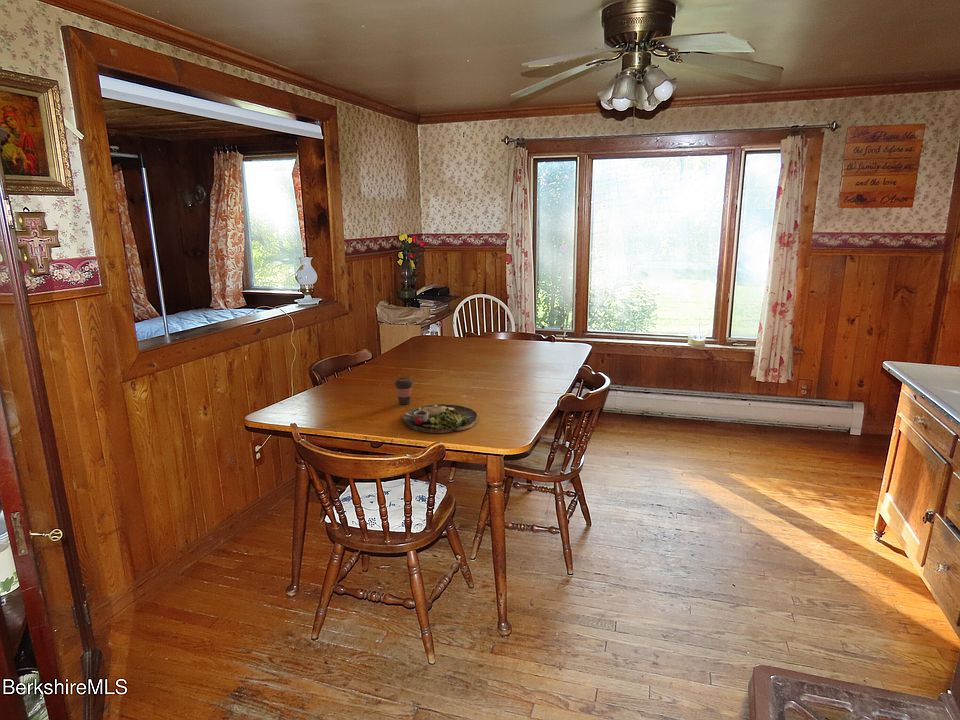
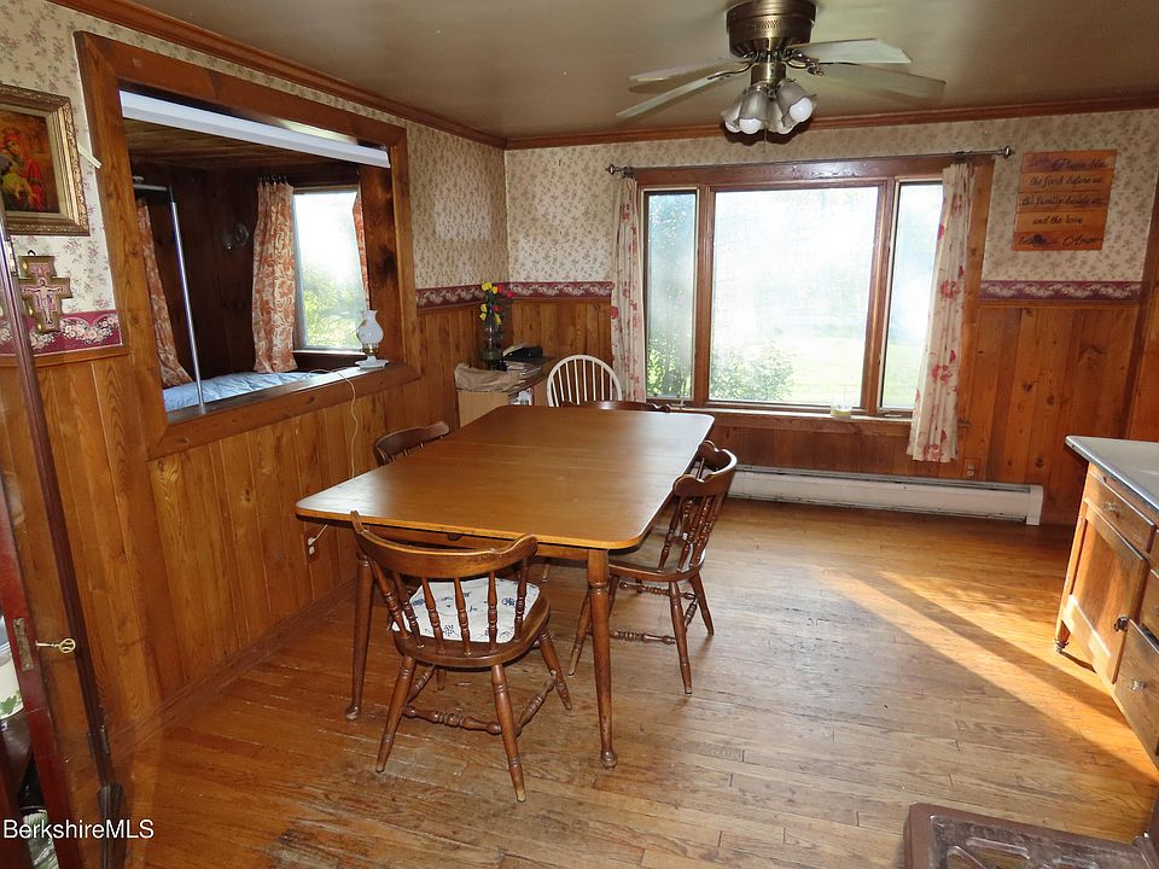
- dinner plate [401,403,479,434]
- coffee cup [393,376,414,405]
